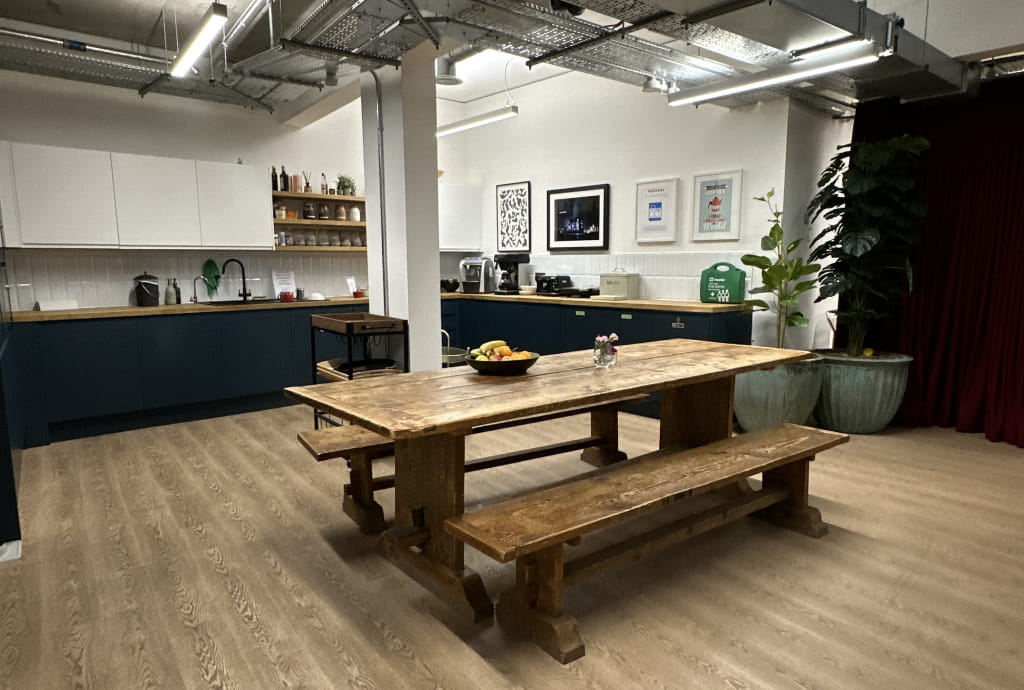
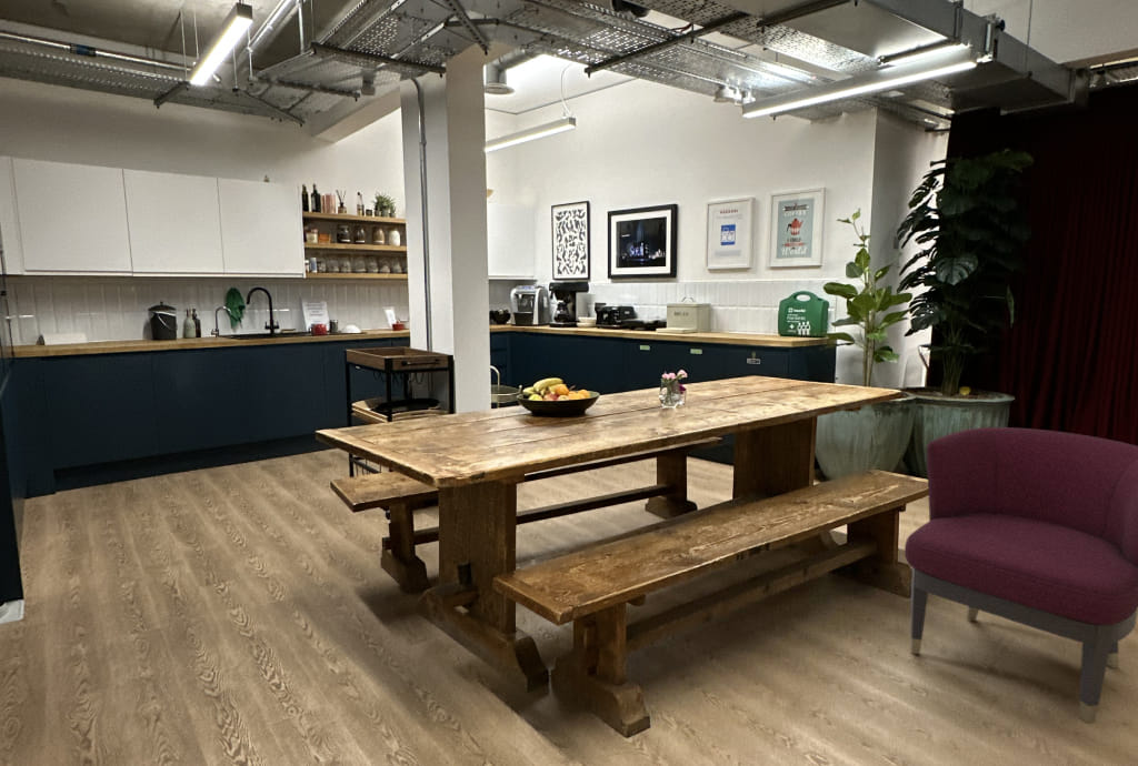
+ chair [904,426,1138,724]
